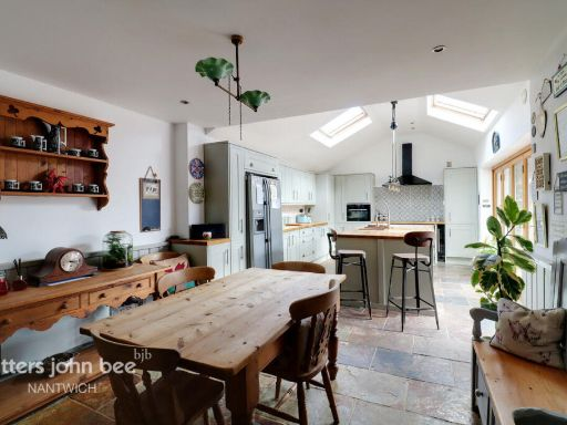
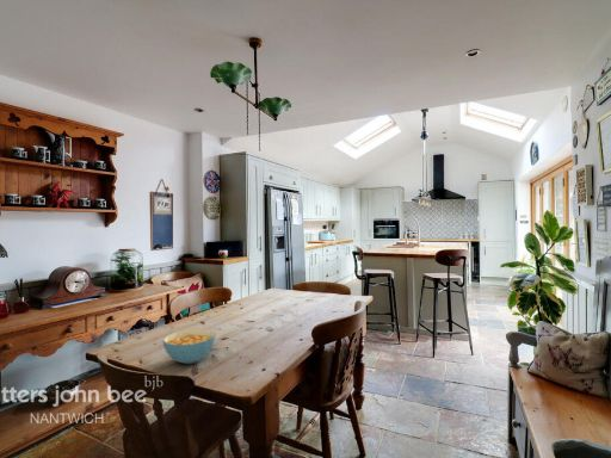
+ cereal bowl [161,328,217,365]
